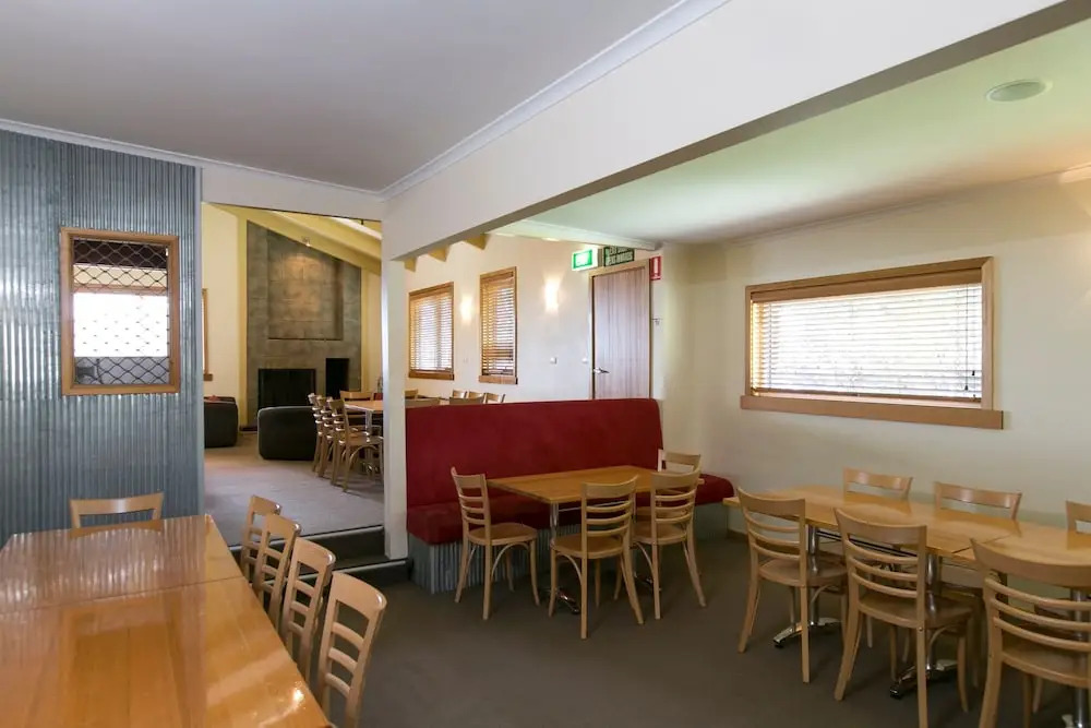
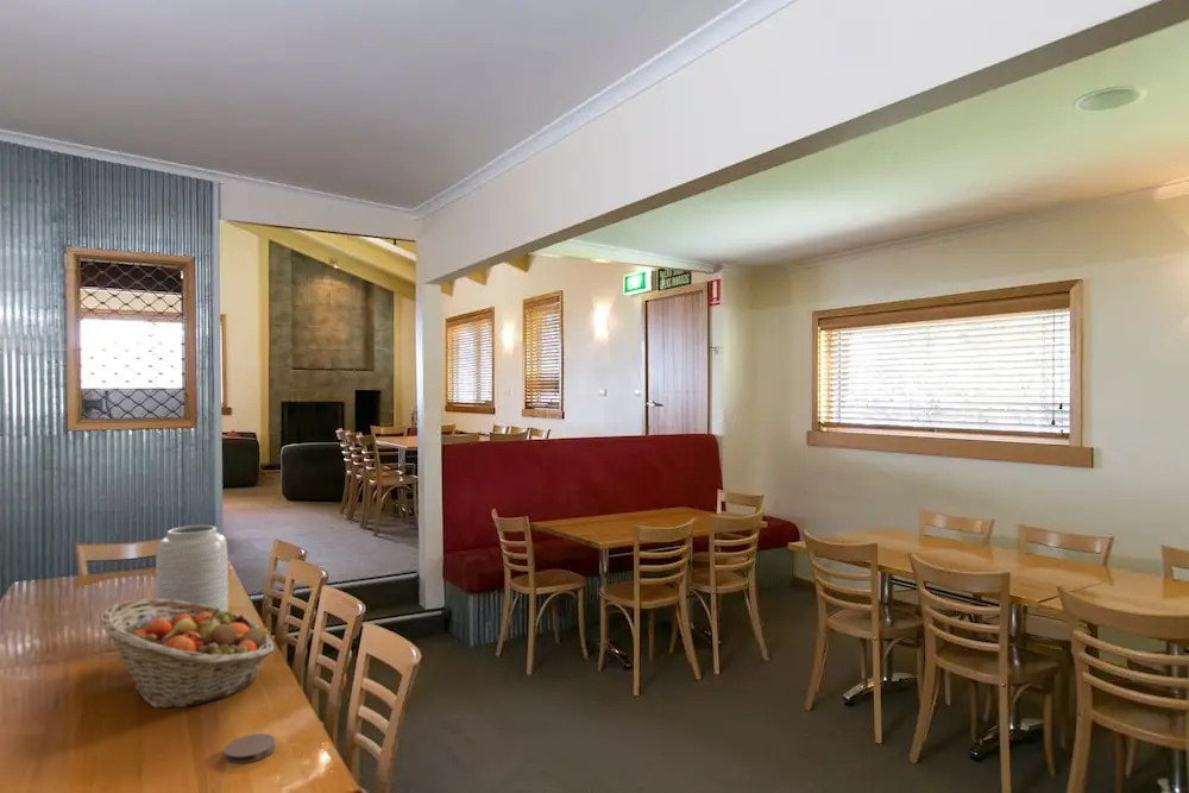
+ vase [155,524,229,611]
+ coaster [224,732,277,764]
+ fruit basket [99,598,275,710]
